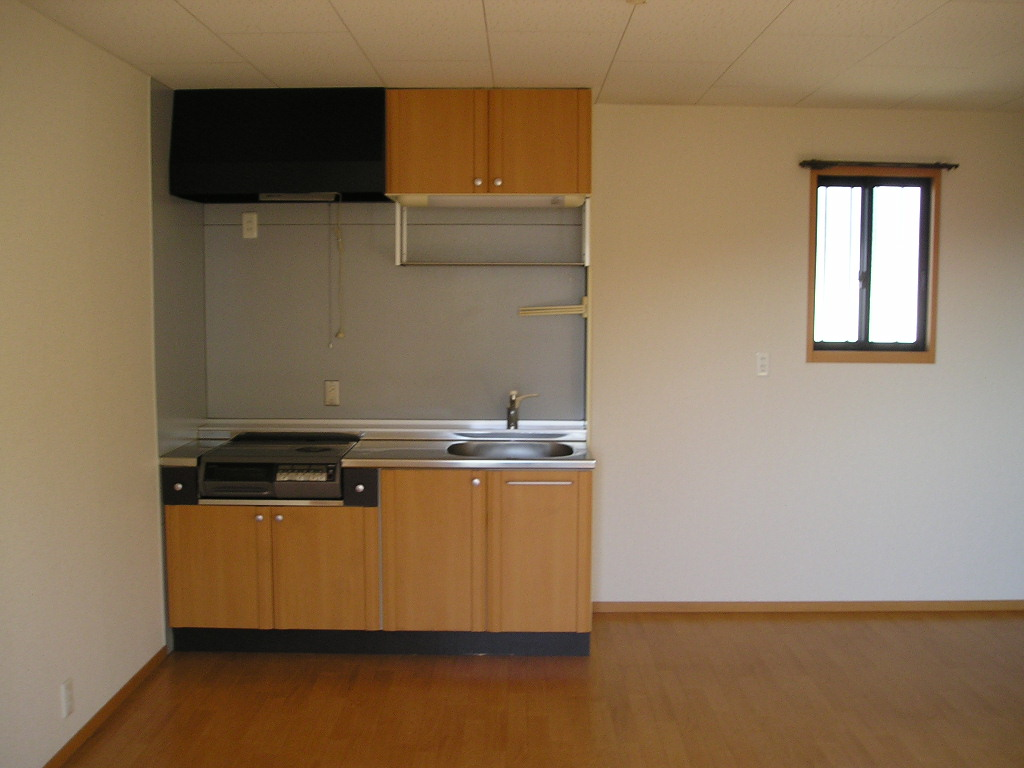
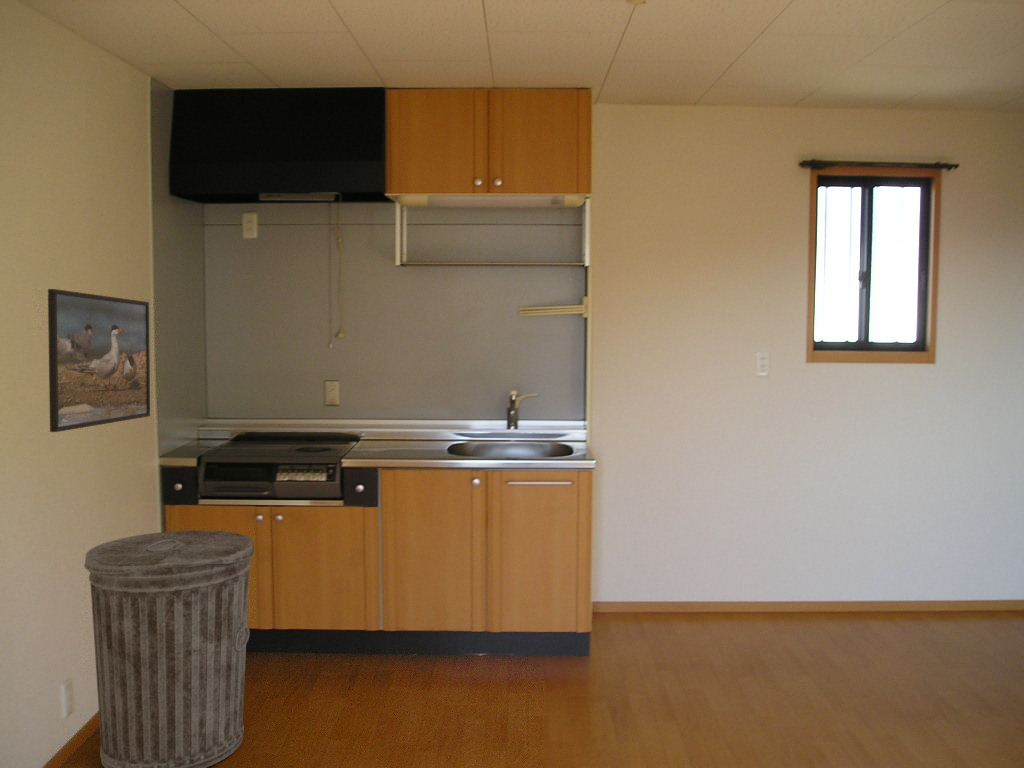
+ trash can [83,529,256,768]
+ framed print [47,288,151,433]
